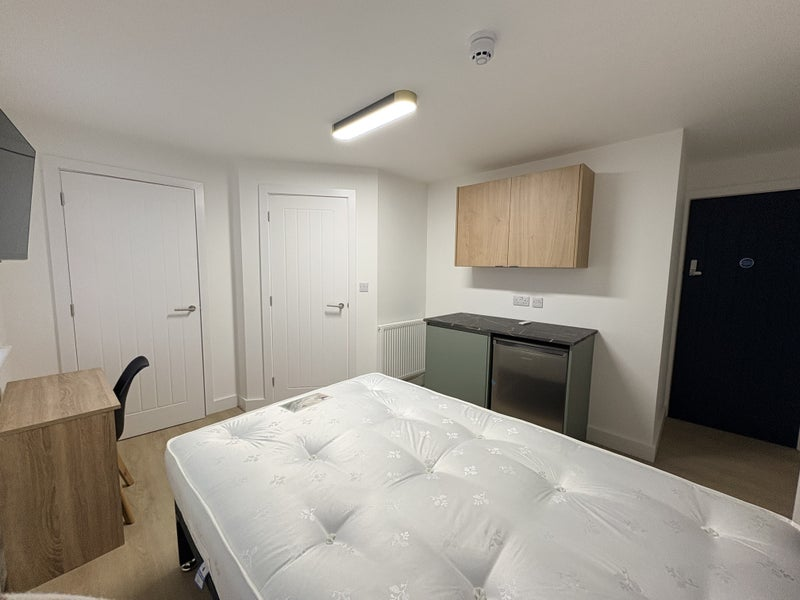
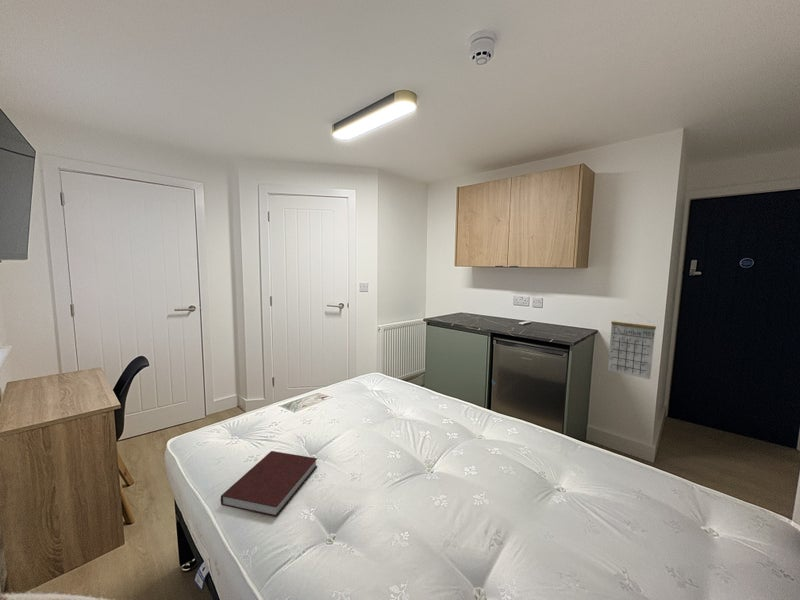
+ notebook [220,450,318,518]
+ calendar [607,313,657,380]
